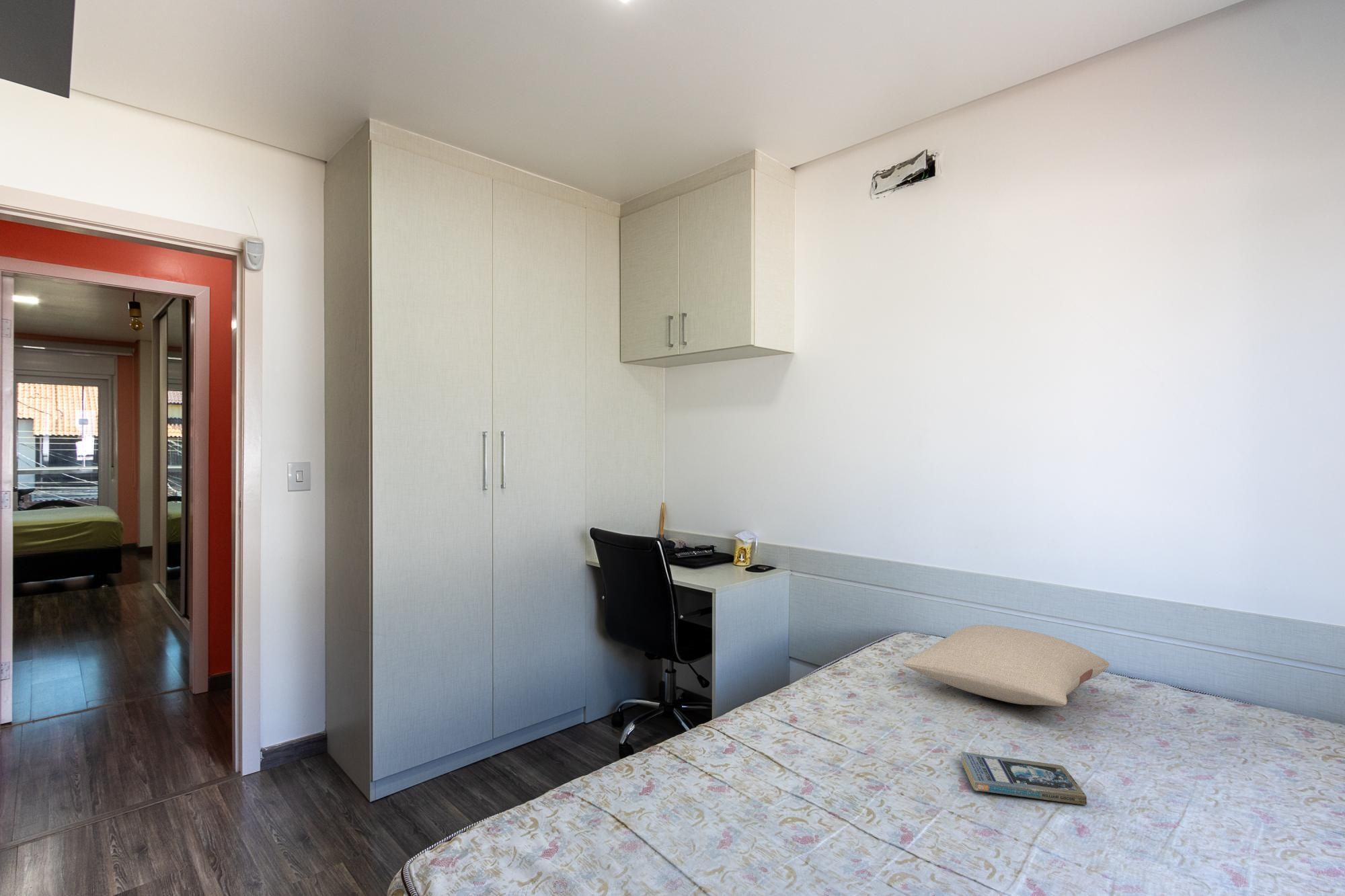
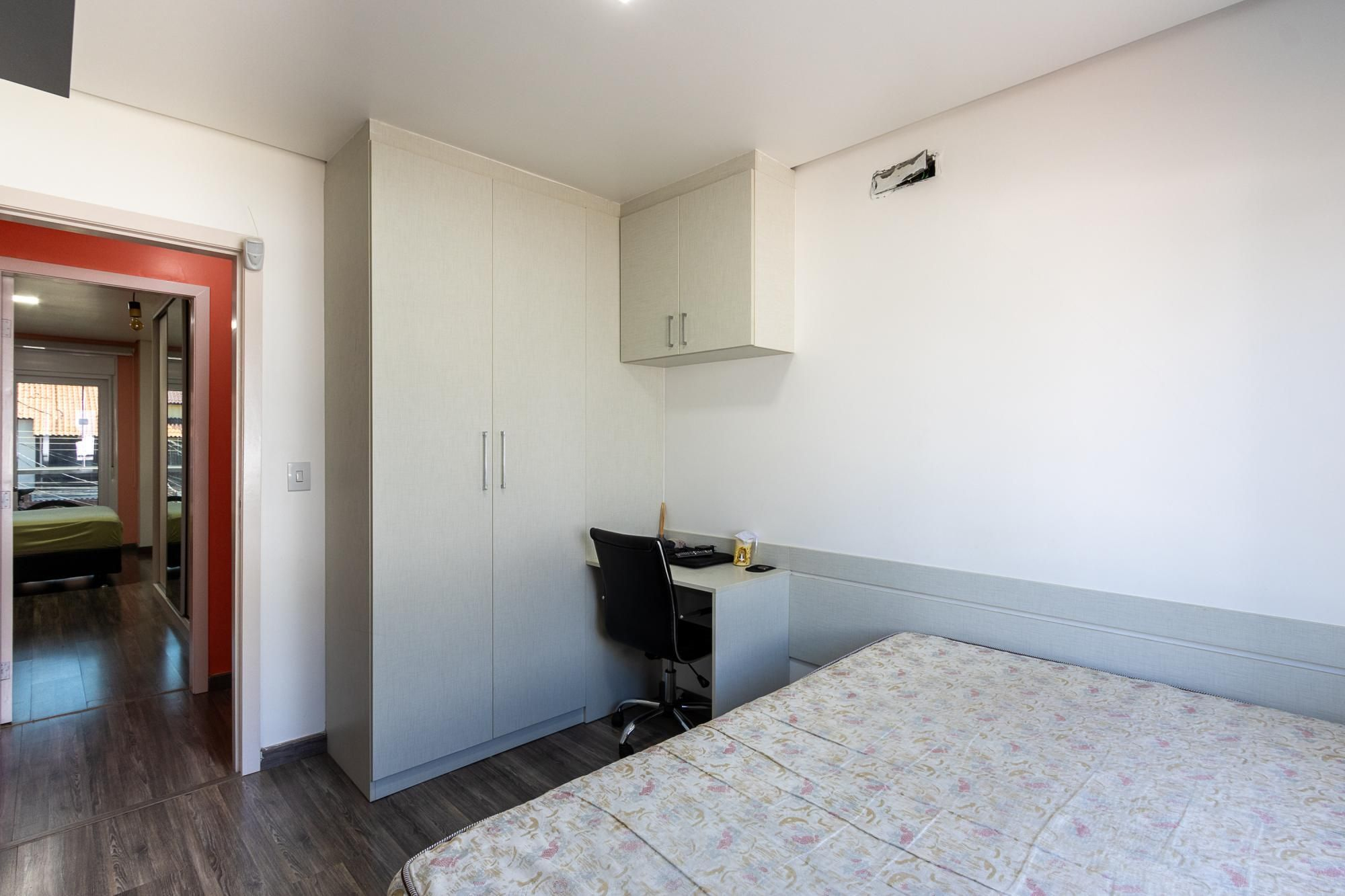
- pillow [902,624,1110,707]
- book [960,751,1087,806]
